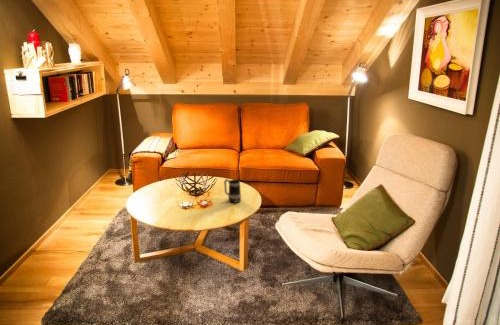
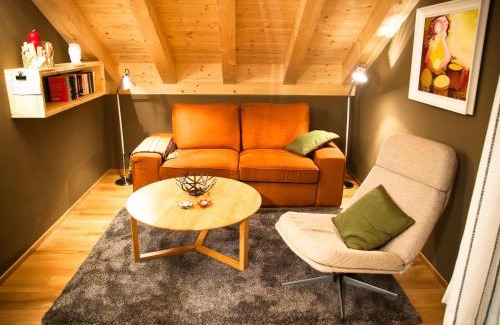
- mug [223,178,242,204]
